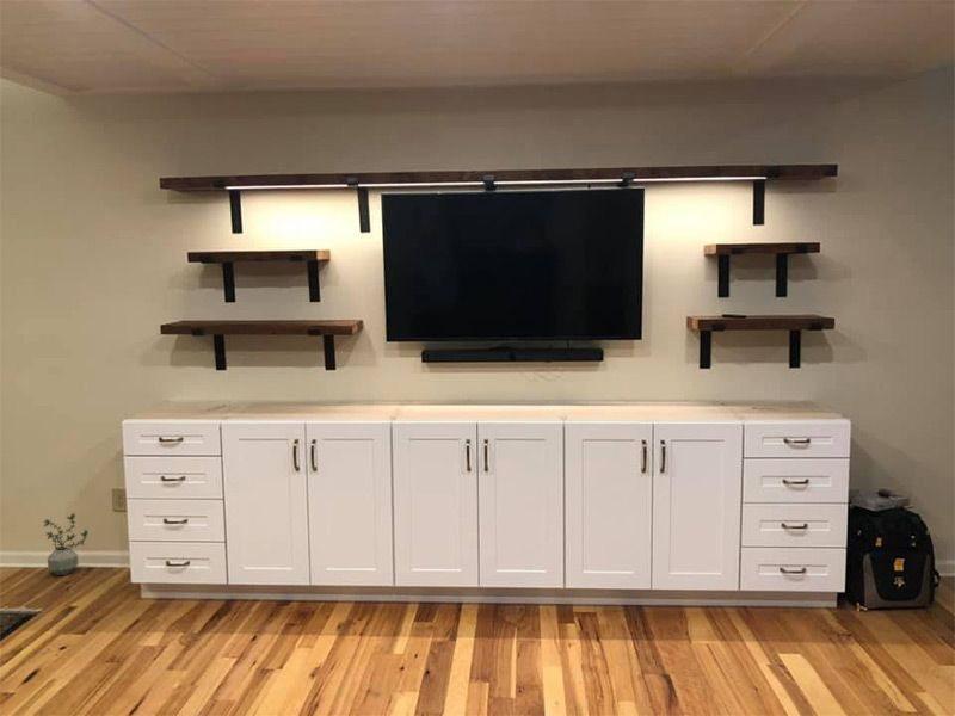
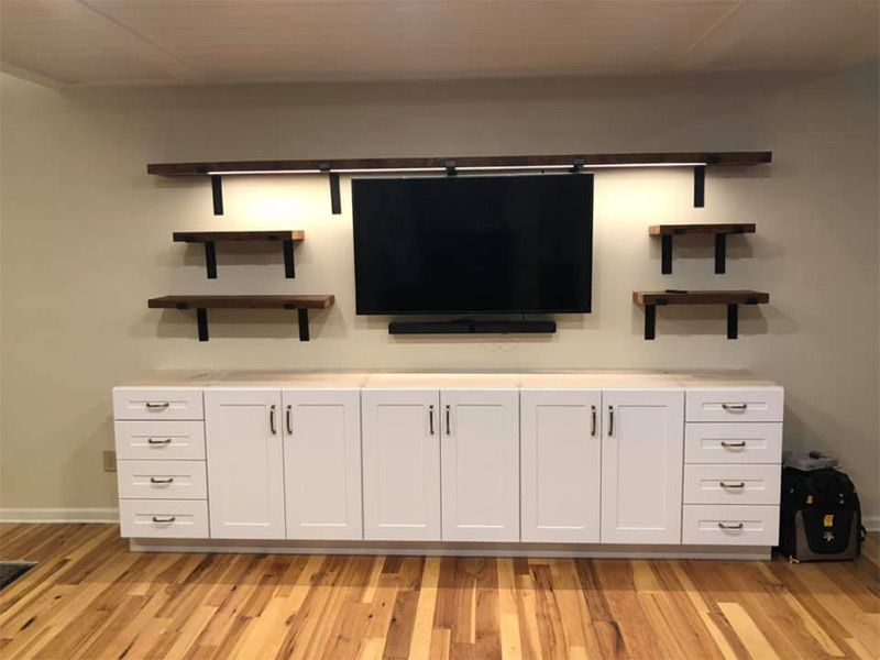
- potted plant [42,512,90,576]
